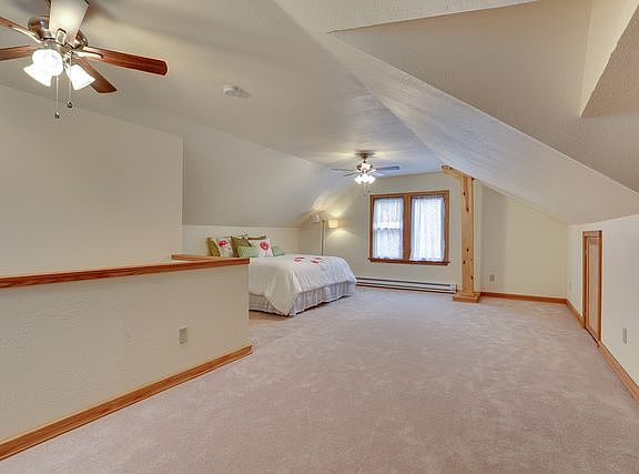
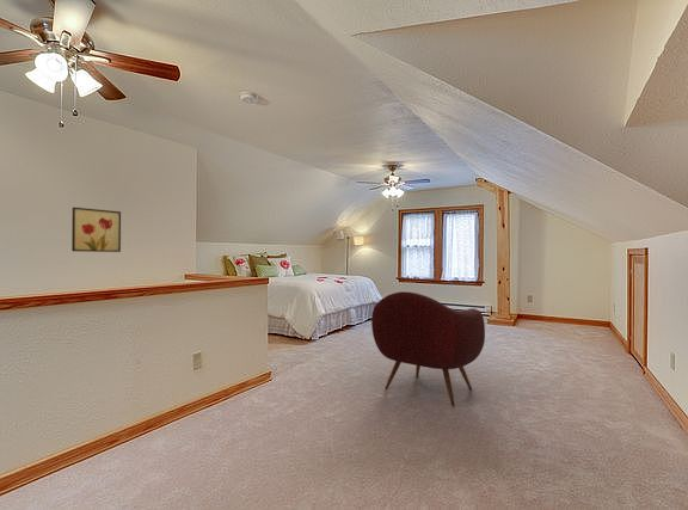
+ armchair [370,290,486,407]
+ wall art [70,207,122,253]
